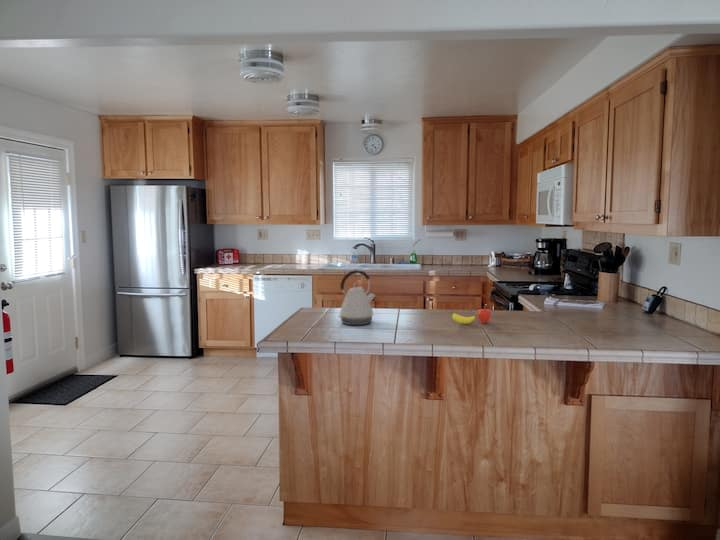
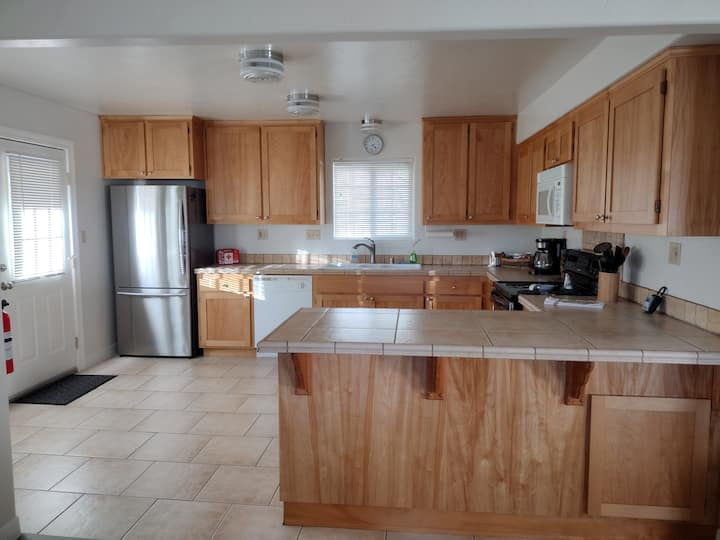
- fruit [449,303,492,325]
- kettle [337,269,377,326]
